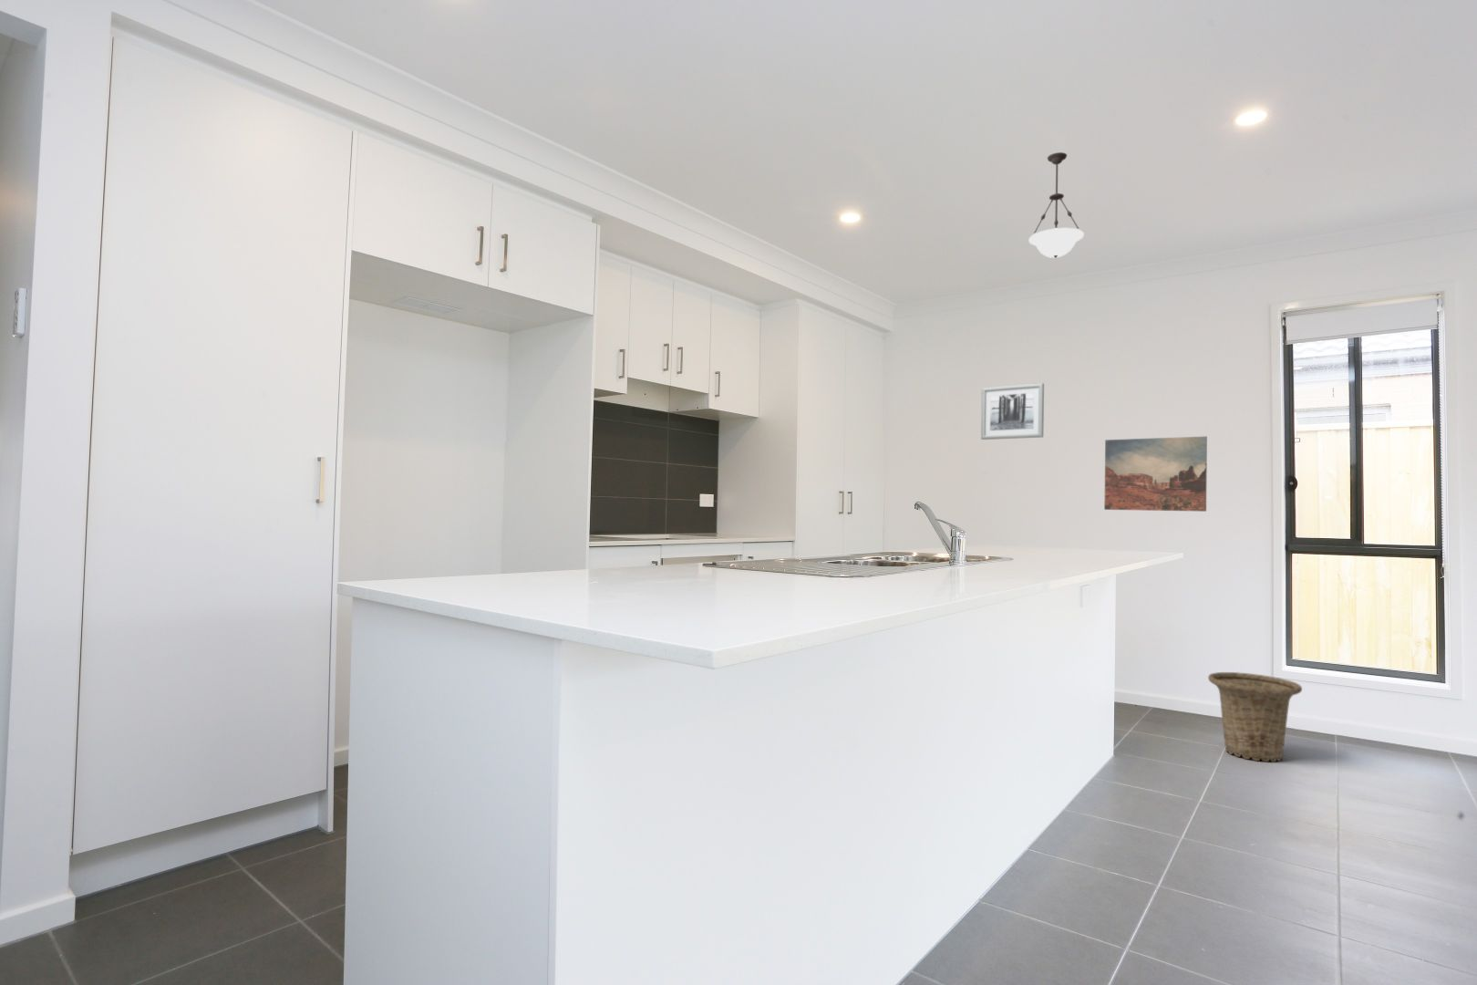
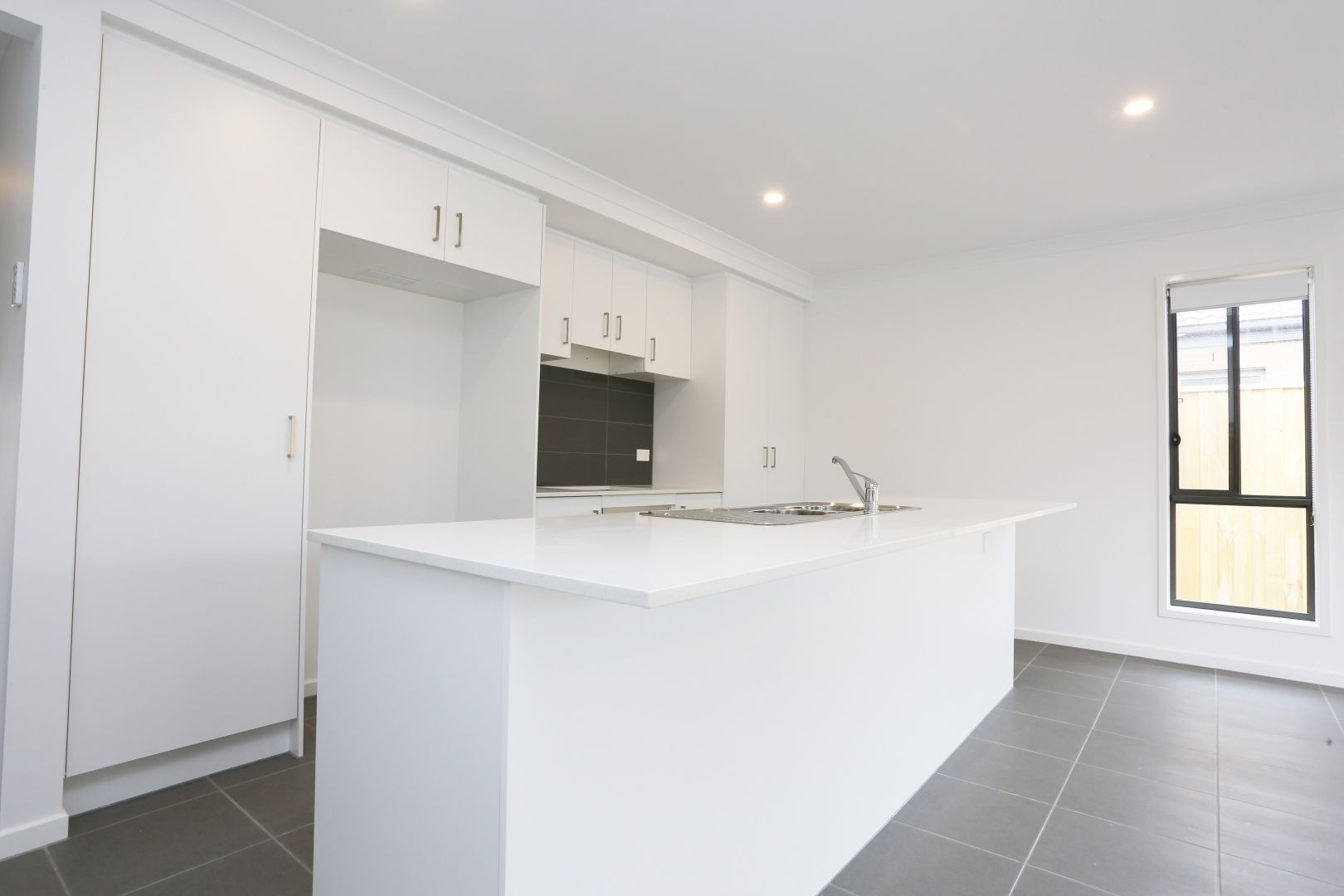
- wall art [980,383,1045,441]
- pendant light [1028,152,1085,259]
- wall art [1103,435,1208,512]
- basket [1207,672,1303,763]
